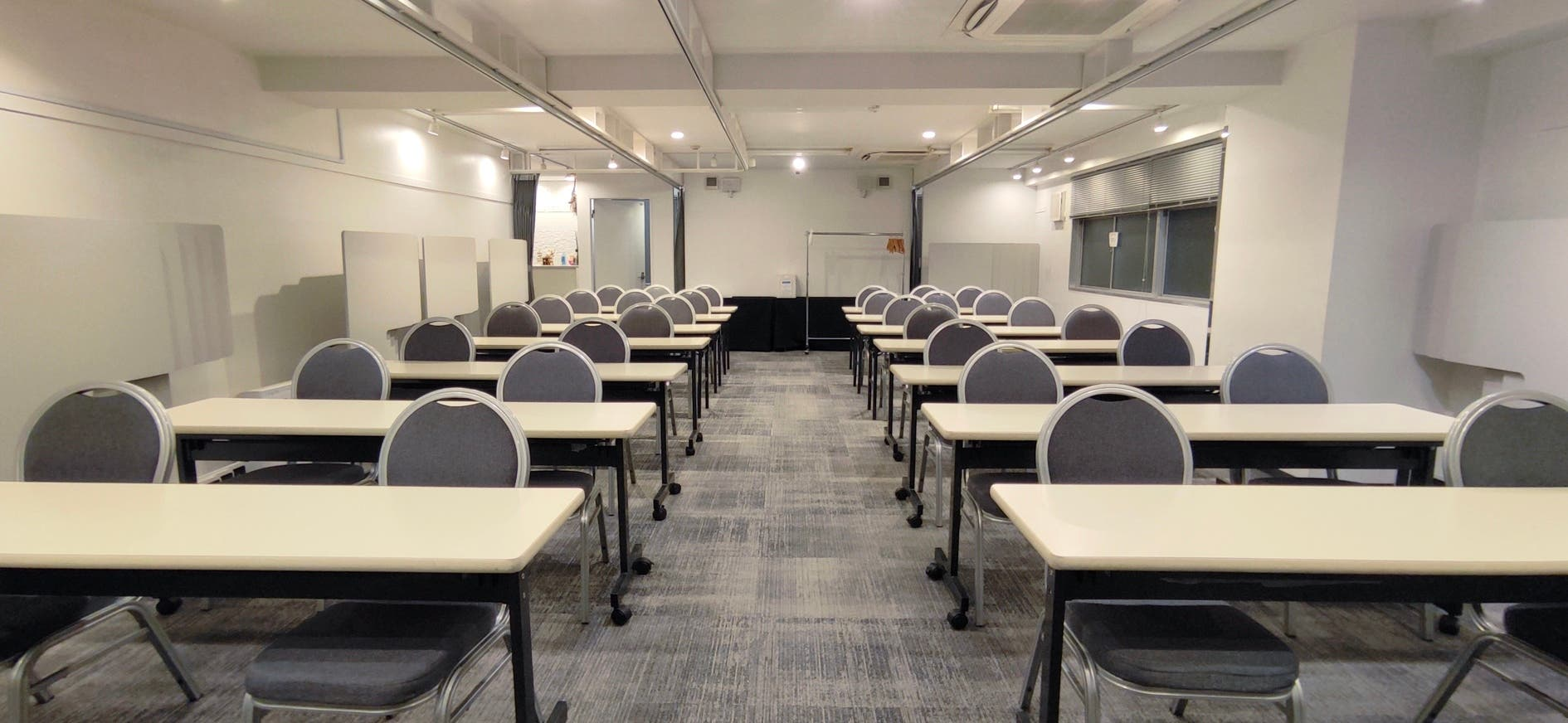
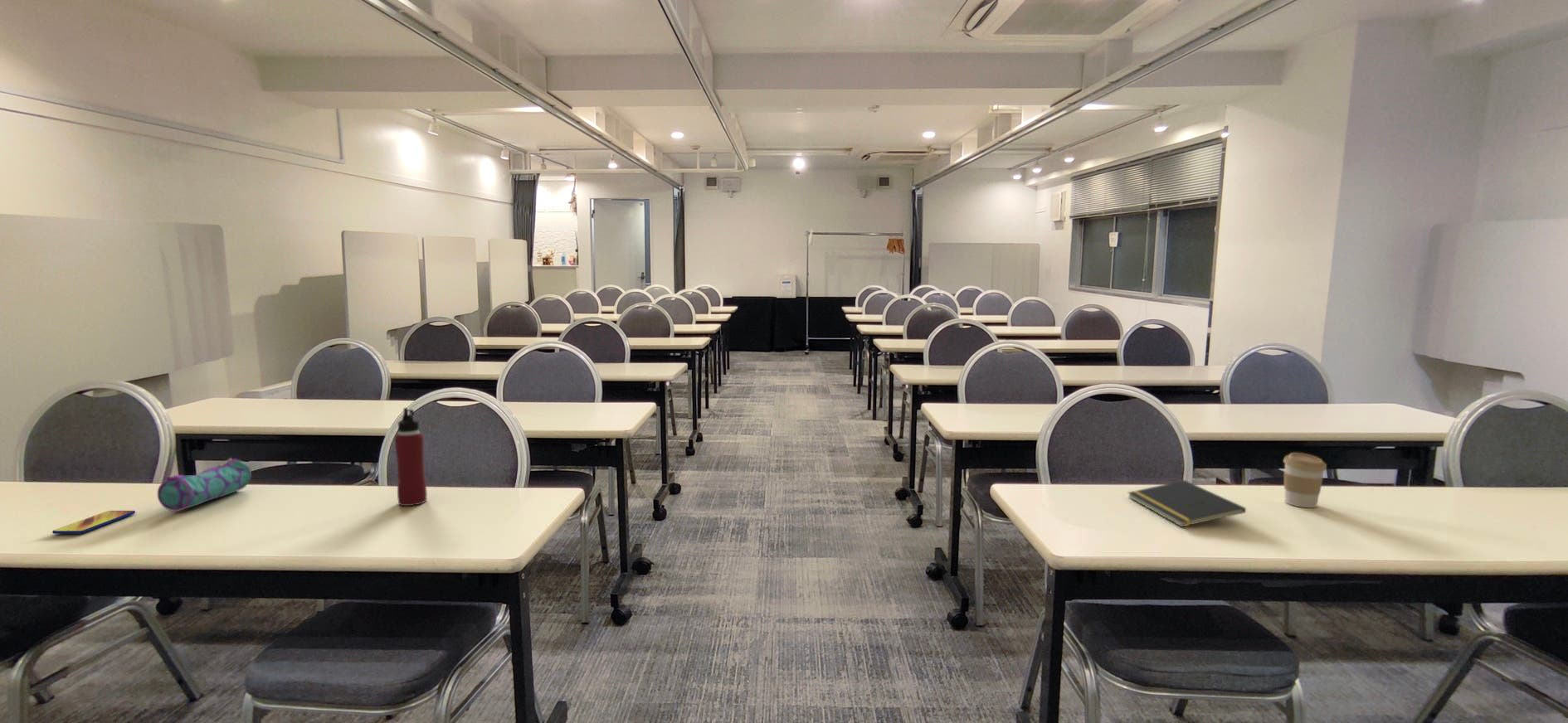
+ coffee cup [1283,452,1327,508]
+ water bottle [394,407,428,507]
+ notepad [1127,479,1247,527]
+ smartphone [51,510,136,535]
+ pencil case [157,457,252,512]
